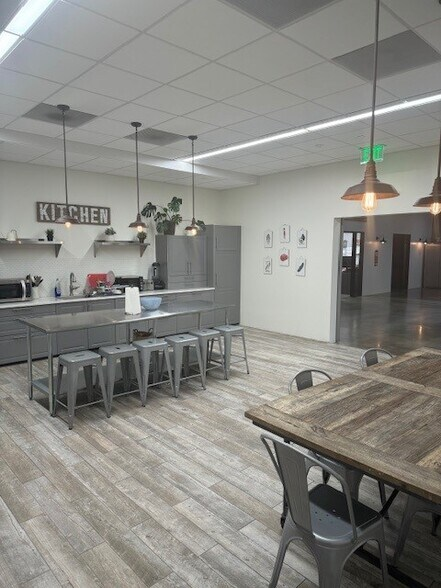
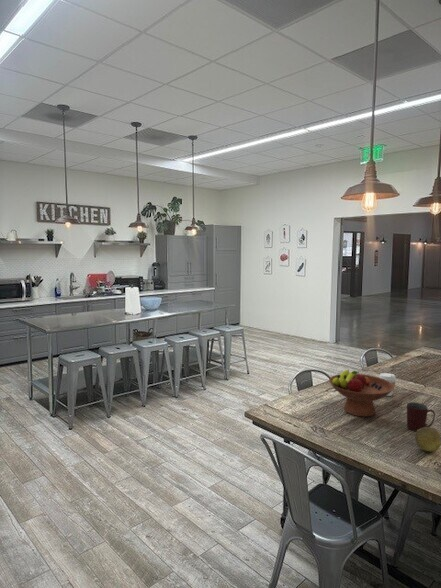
+ fruit bowl [328,369,395,418]
+ mug [406,401,436,432]
+ coffee cup [378,372,396,397]
+ fruit [414,426,441,452]
